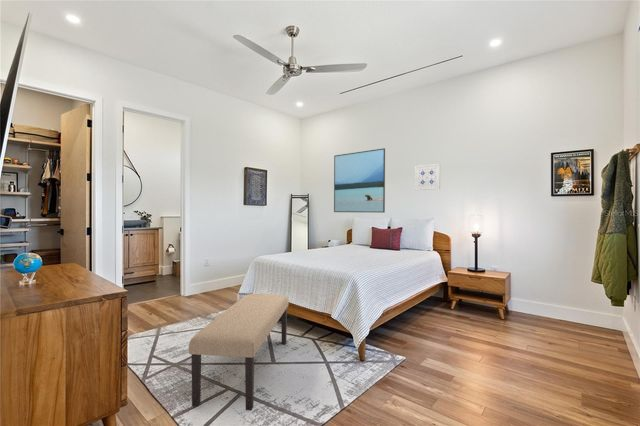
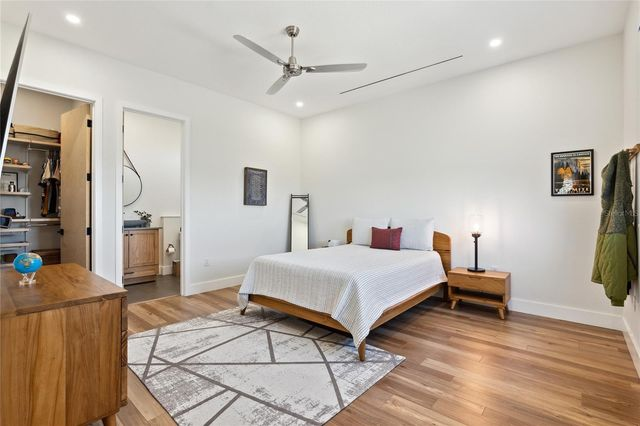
- wall art [414,163,441,191]
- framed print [333,147,386,214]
- bench [188,293,289,411]
